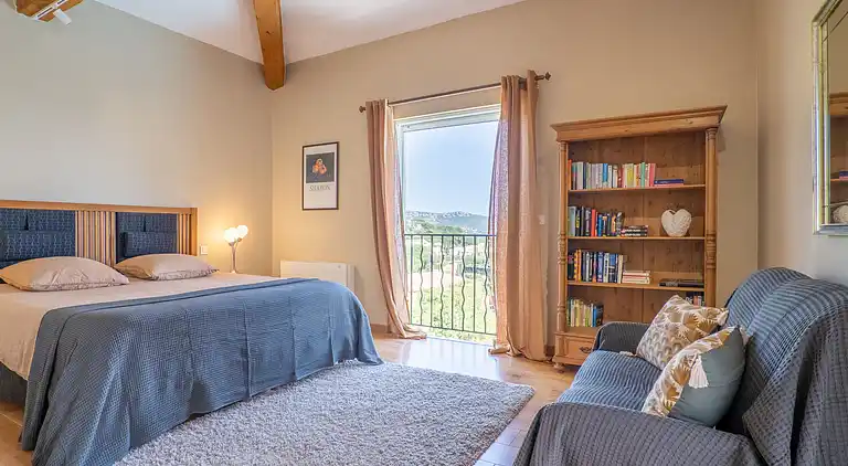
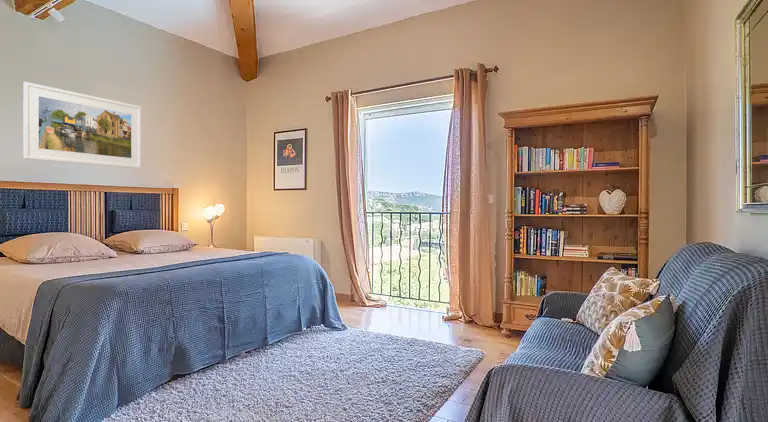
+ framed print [22,81,142,170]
